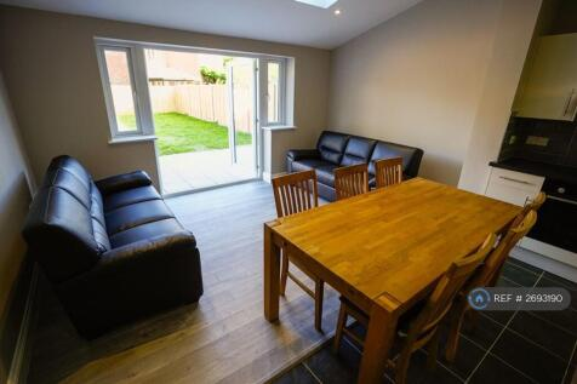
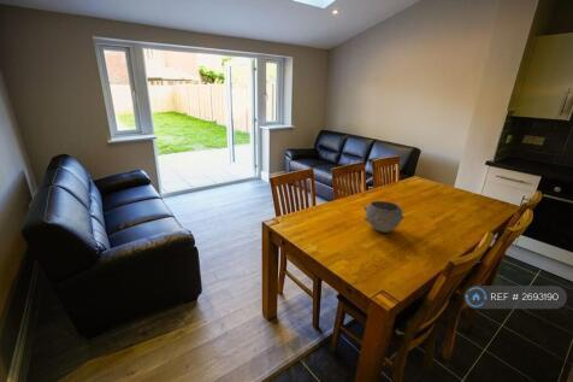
+ bowl [362,200,406,234]
